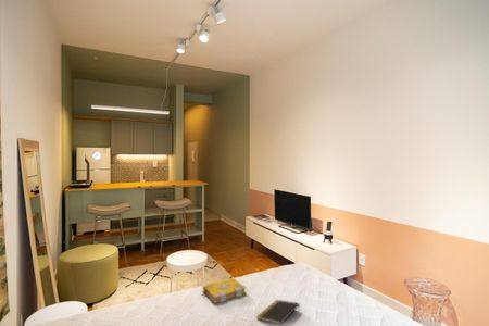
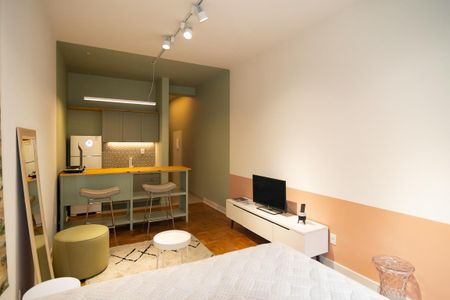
- notepad [255,299,301,325]
- spell book [200,276,248,304]
